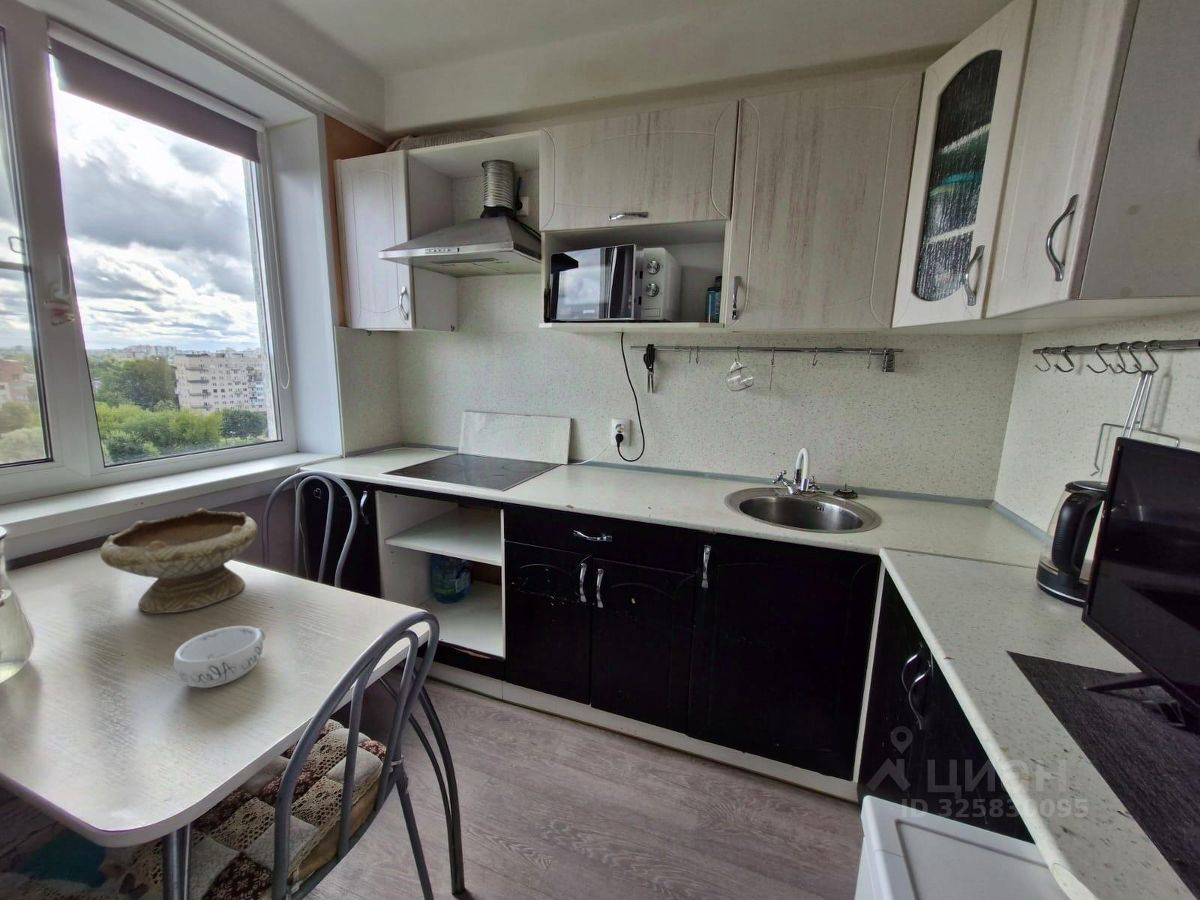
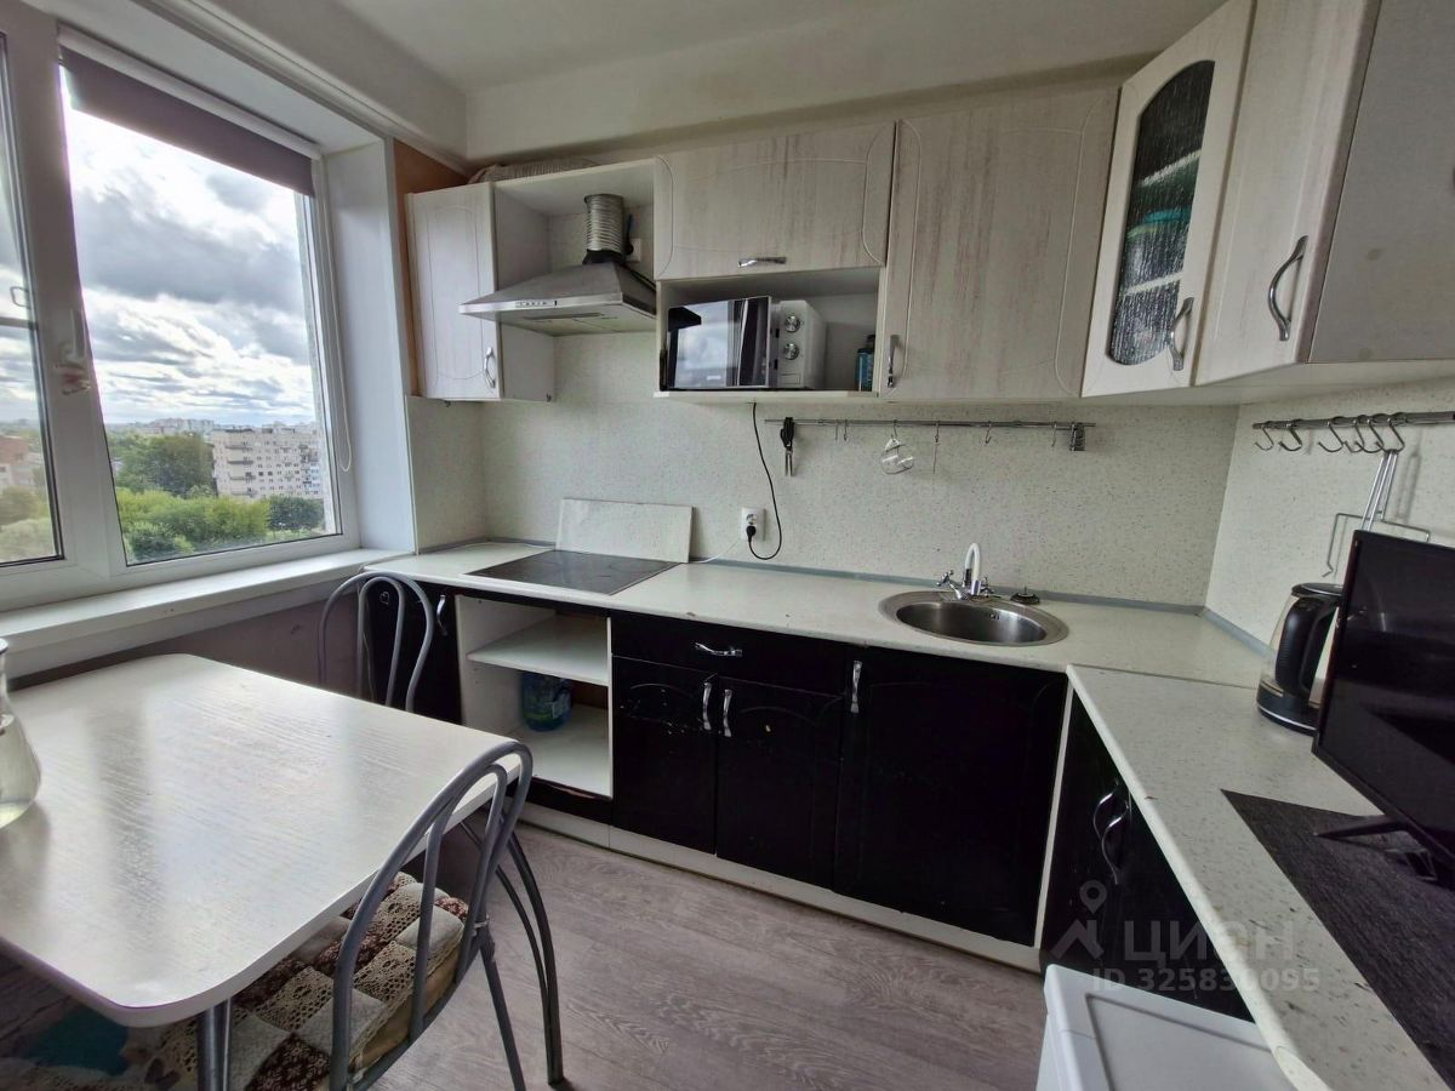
- bowl [99,507,259,614]
- decorative bowl [173,625,267,689]
